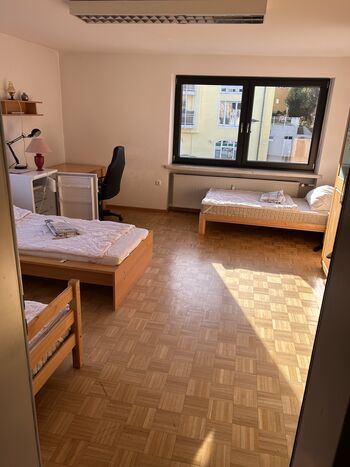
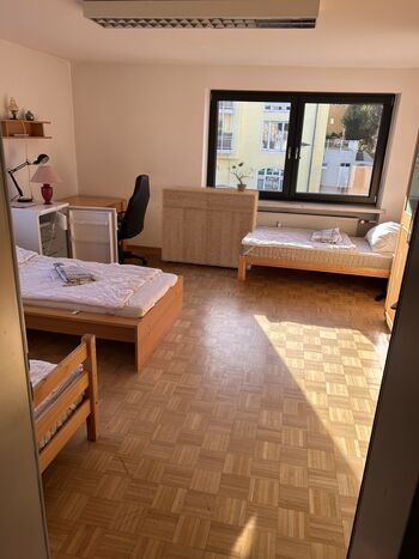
+ potted plant [226,162,255,193]
+ dresser [160,184,260,272]
